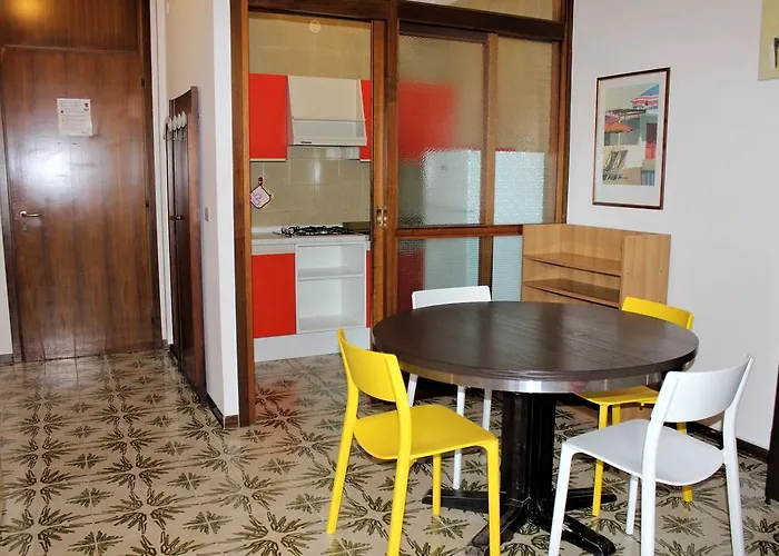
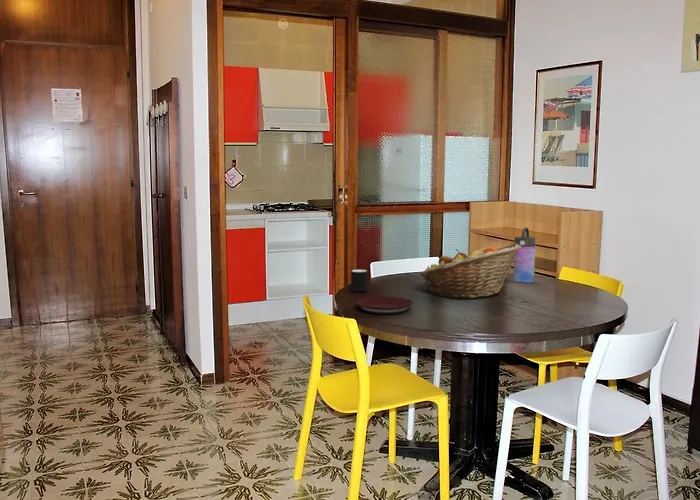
+ plate [355,295,414,315]
+ fruit basket [419,243,521,299]
+ cup [350,269,369,293]
+ water bottle [512,227,536,283]
